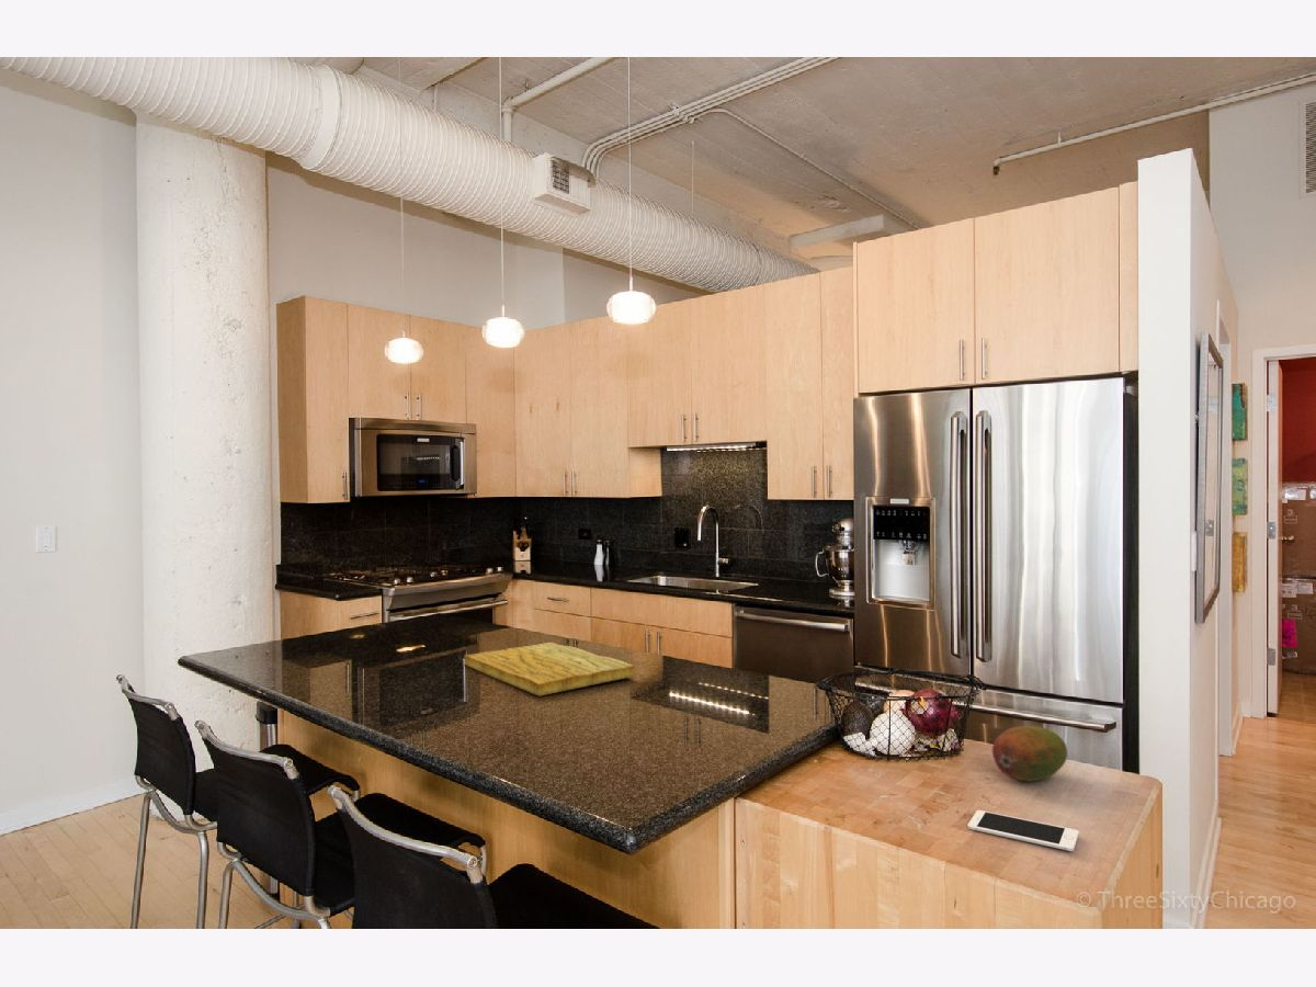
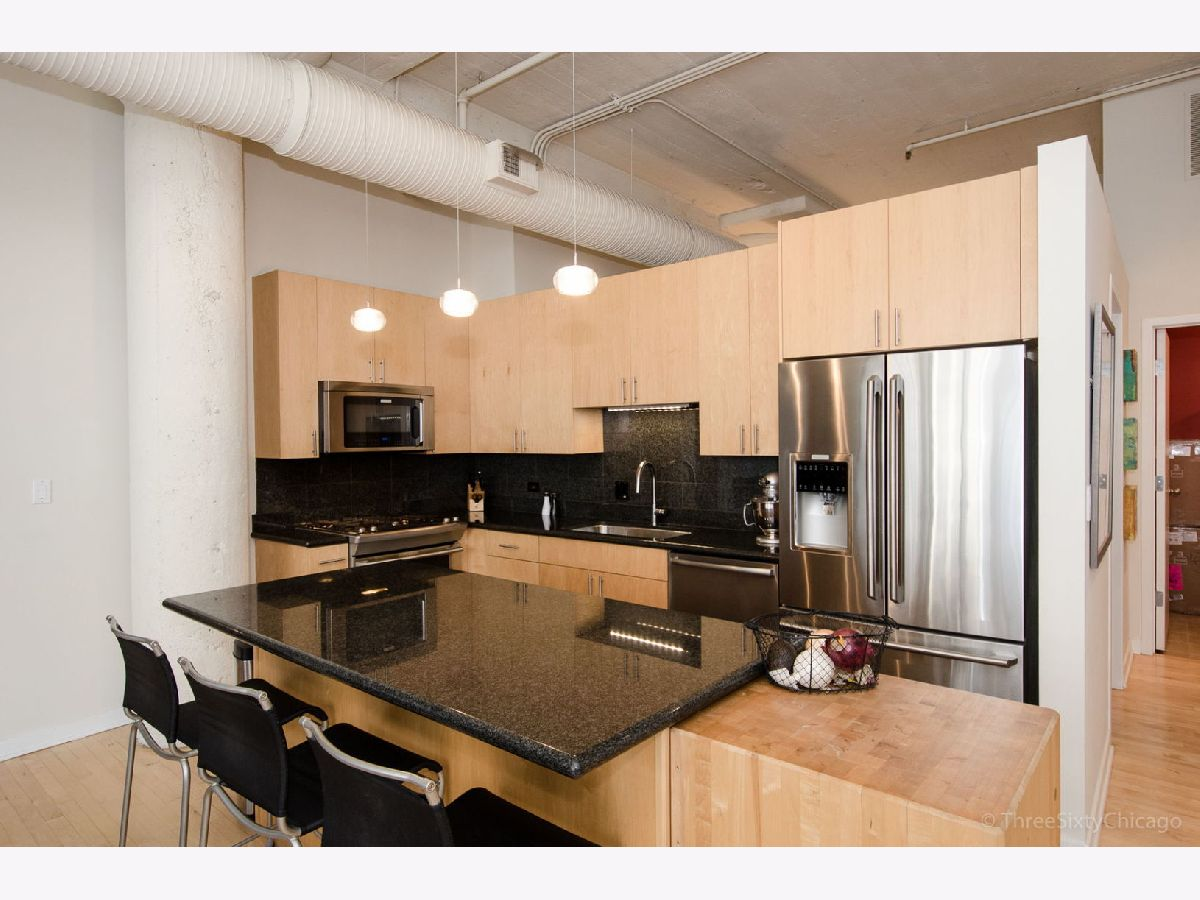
- fruit [991,725,1068,782]
- cell phone [967,809,1080,852]
- cutting board [463,642,635,697]
